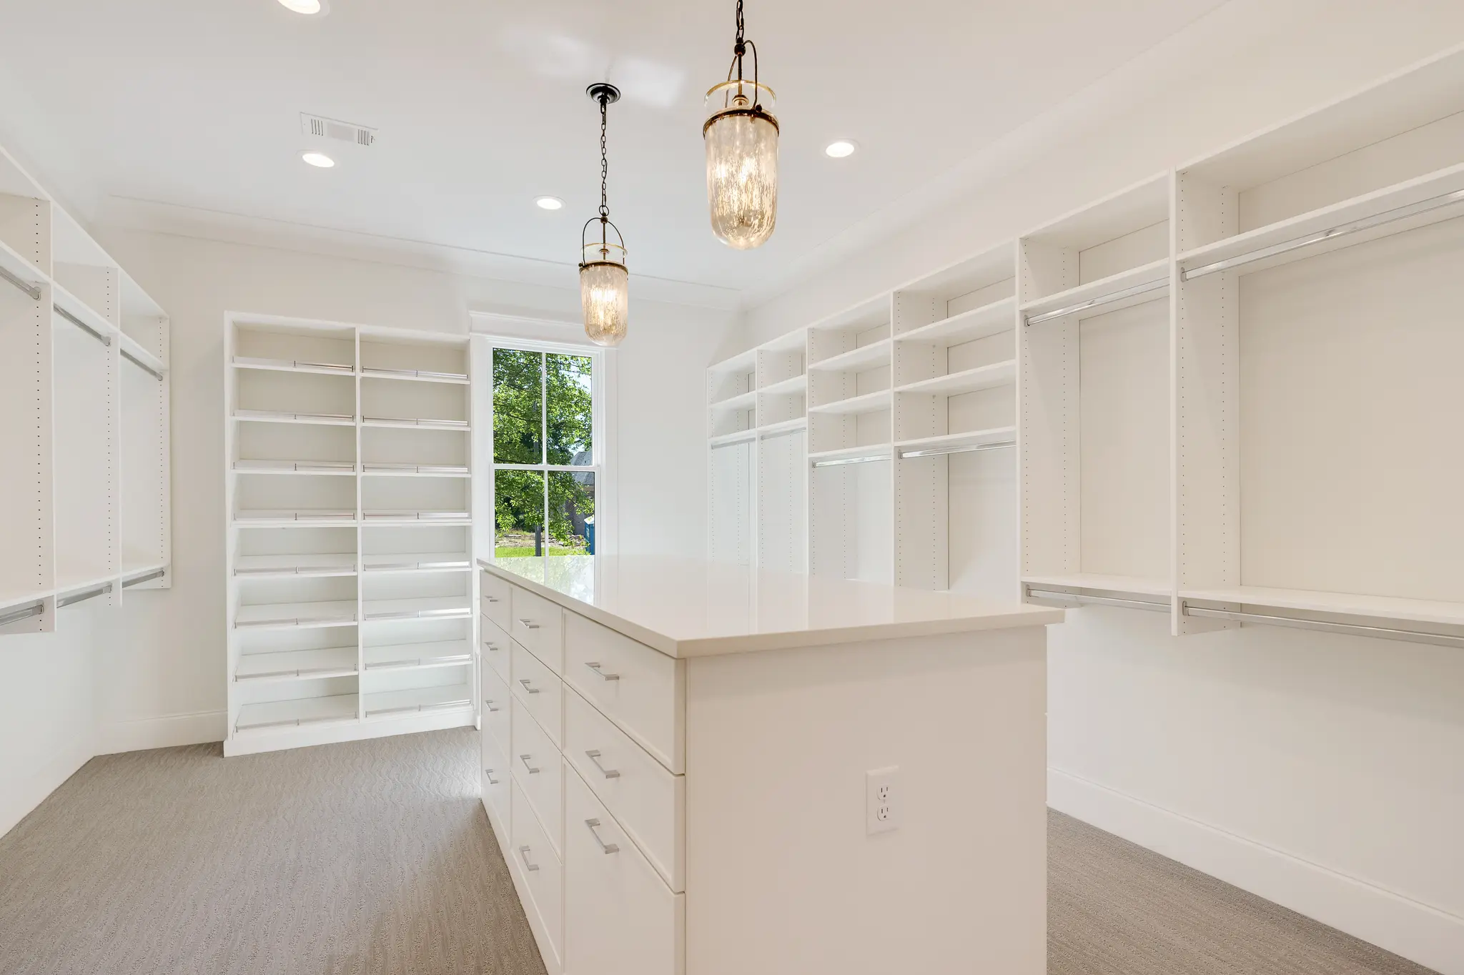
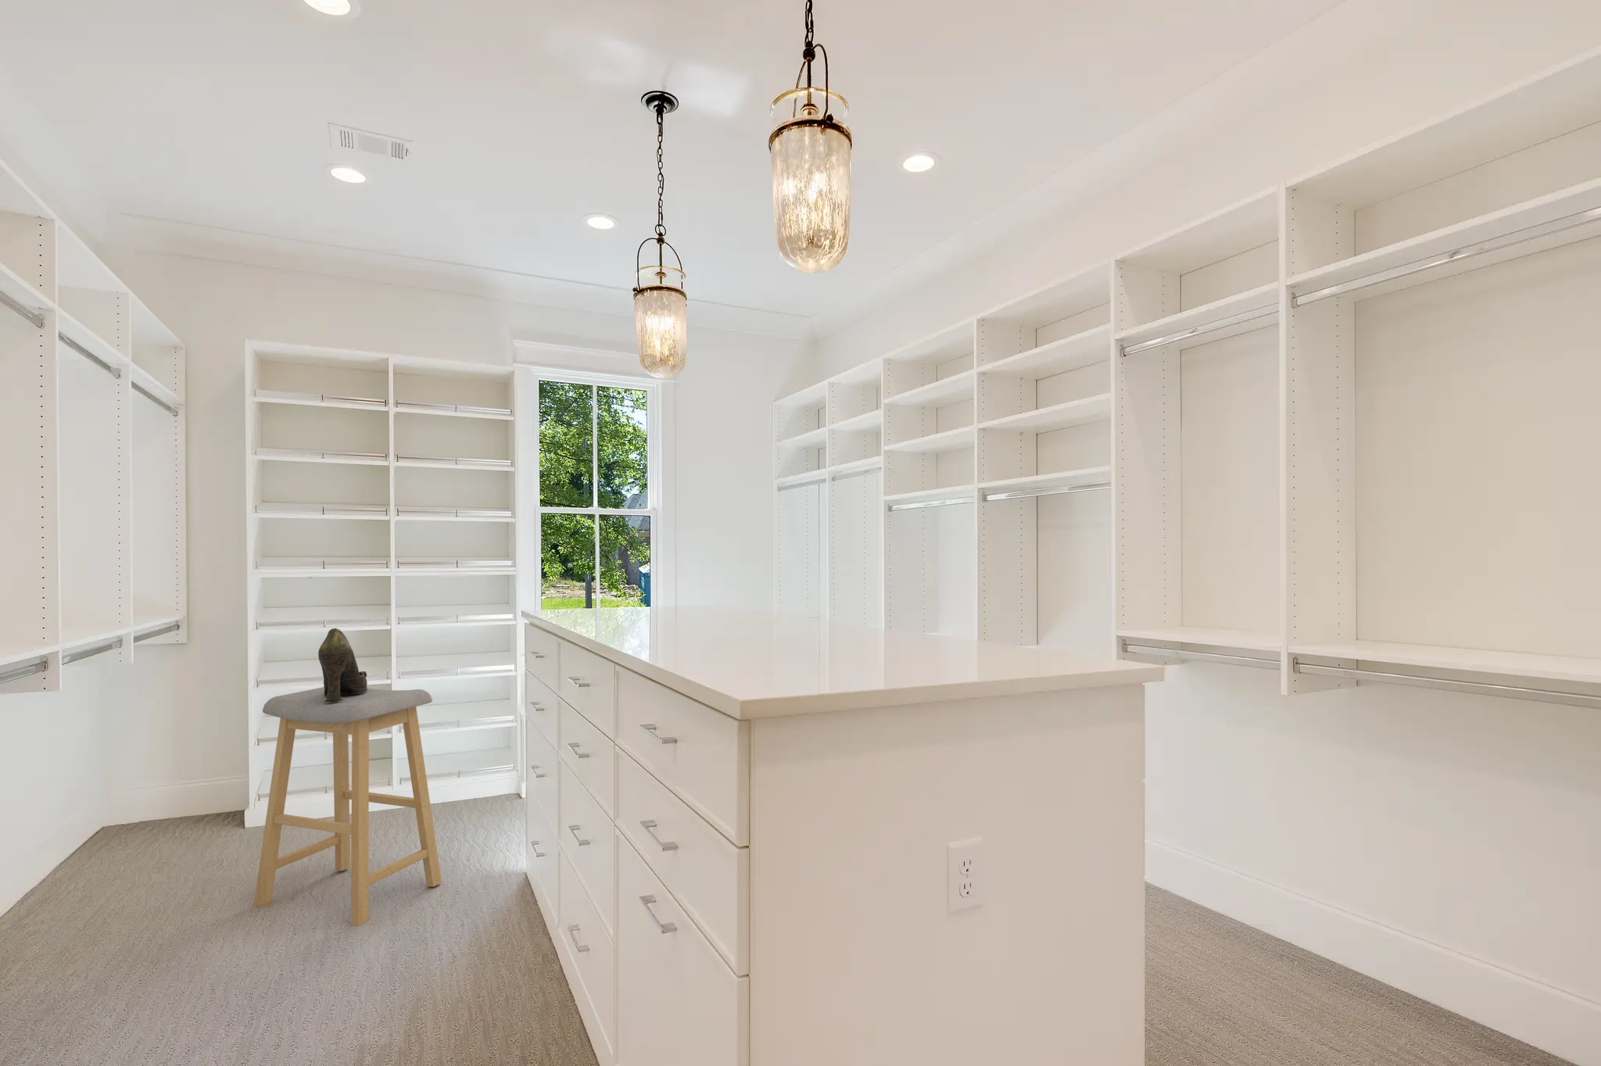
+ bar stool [252,686,442,927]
+ high heel shoe [318,627,369,703]
